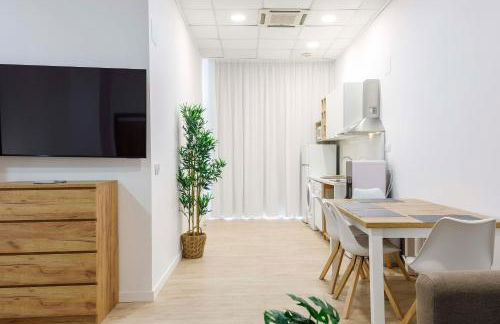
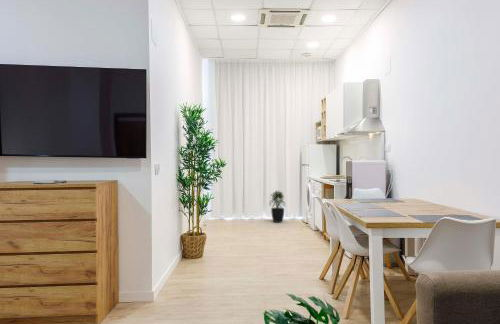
+ potted plant [268,189,286,224]
